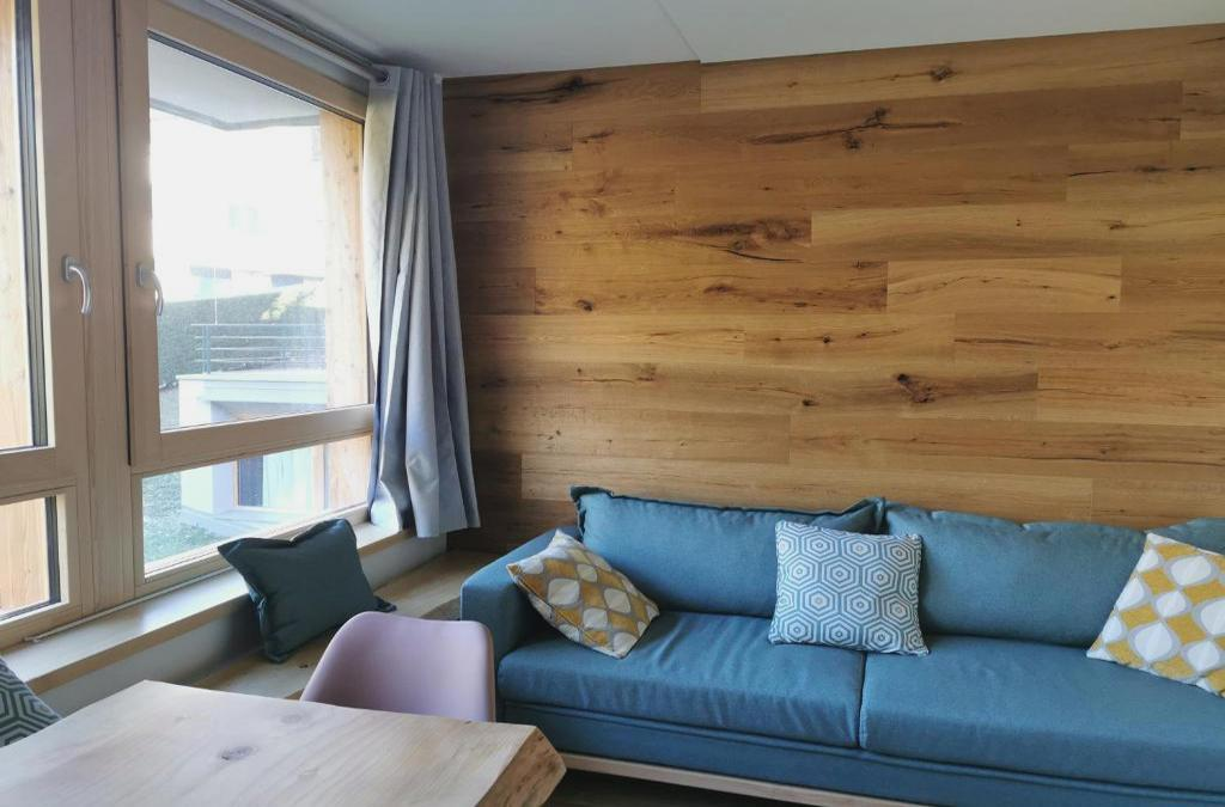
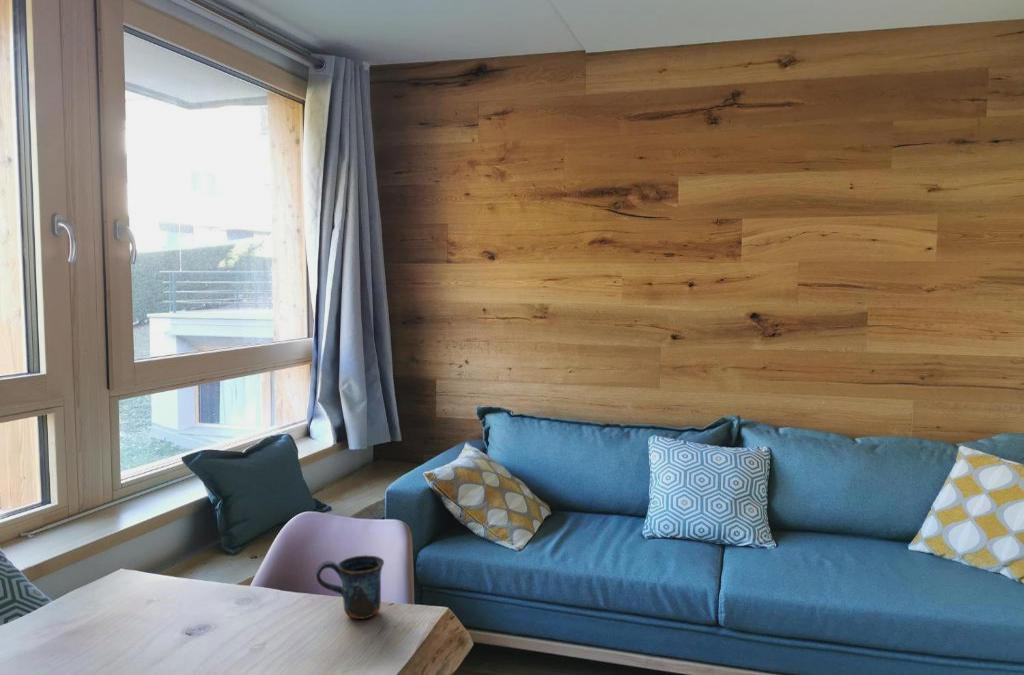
+ mug [315,554,385,620]
